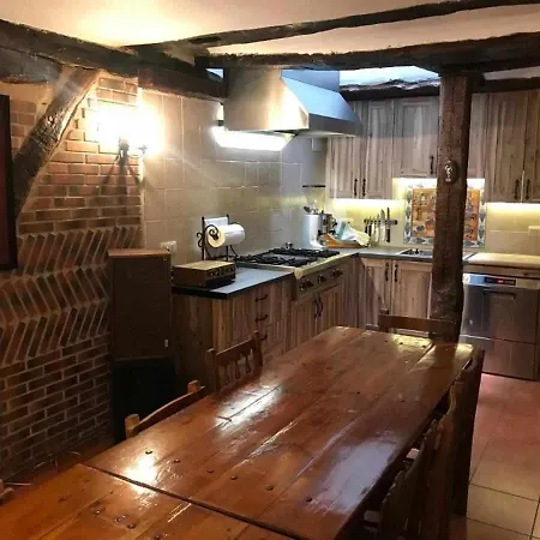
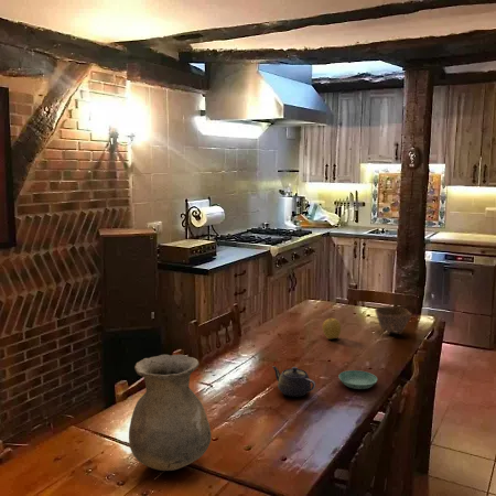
+ bowl [374,305,412,336]
+ teapot [271,365,316,398]
+ fruit [321,317,342,339]
+ vase [128,354,213,472]
+ saucer [337,369,378,390]
